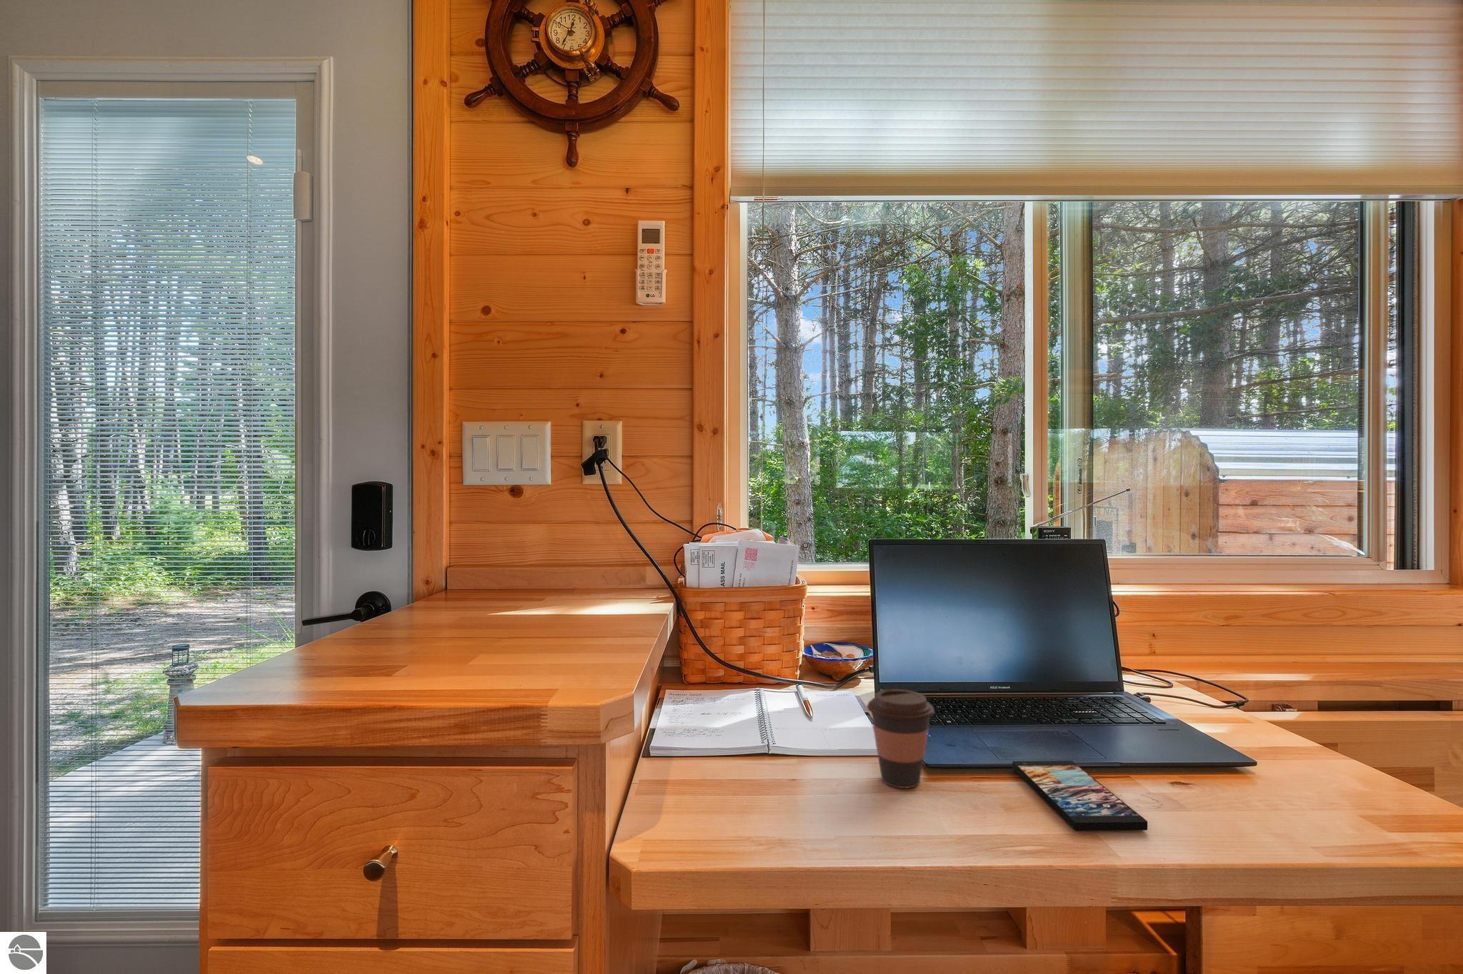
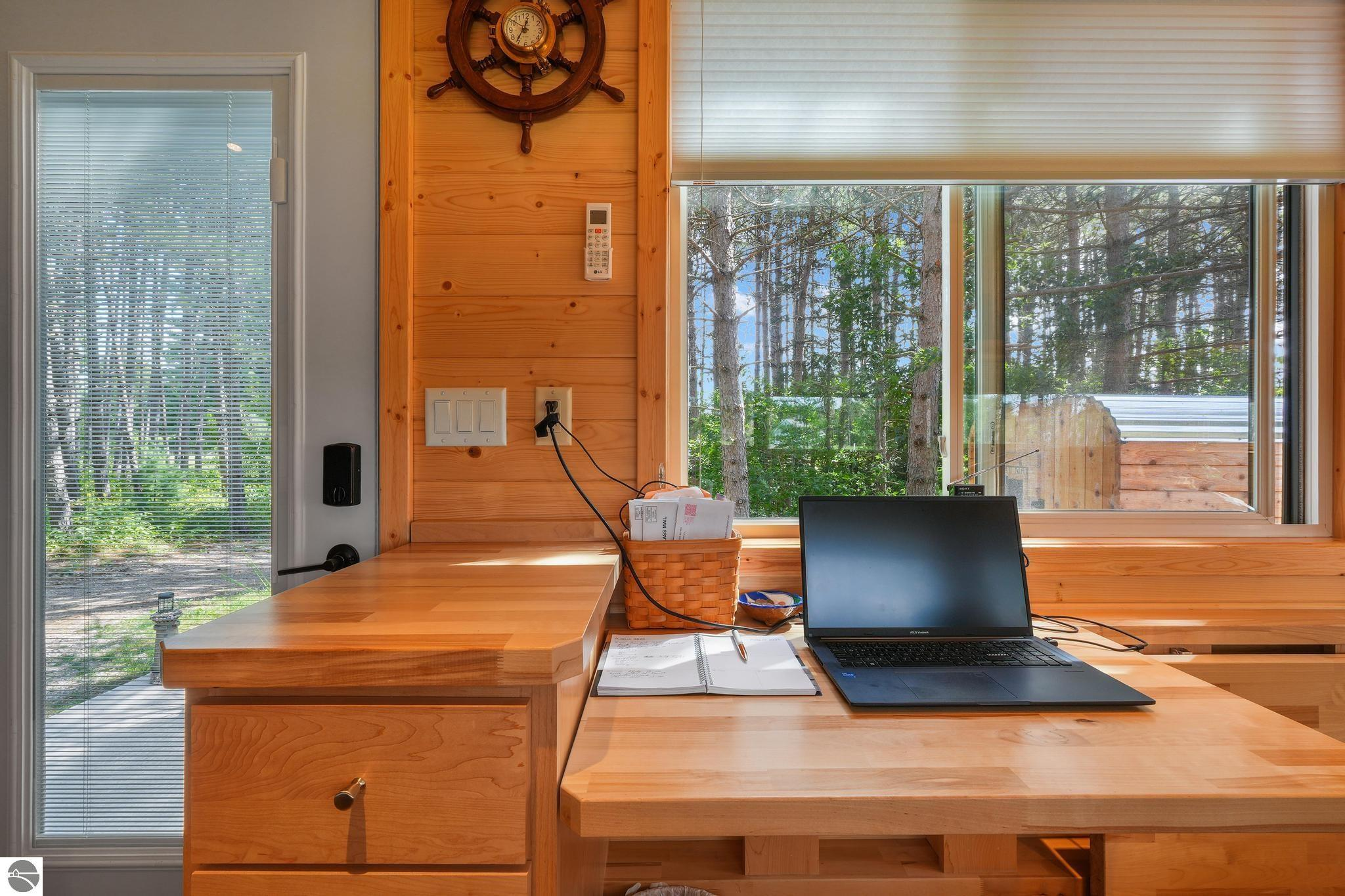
- smartphone [1012,760,1148,832]
- coffee cup [867,688,935,789]
